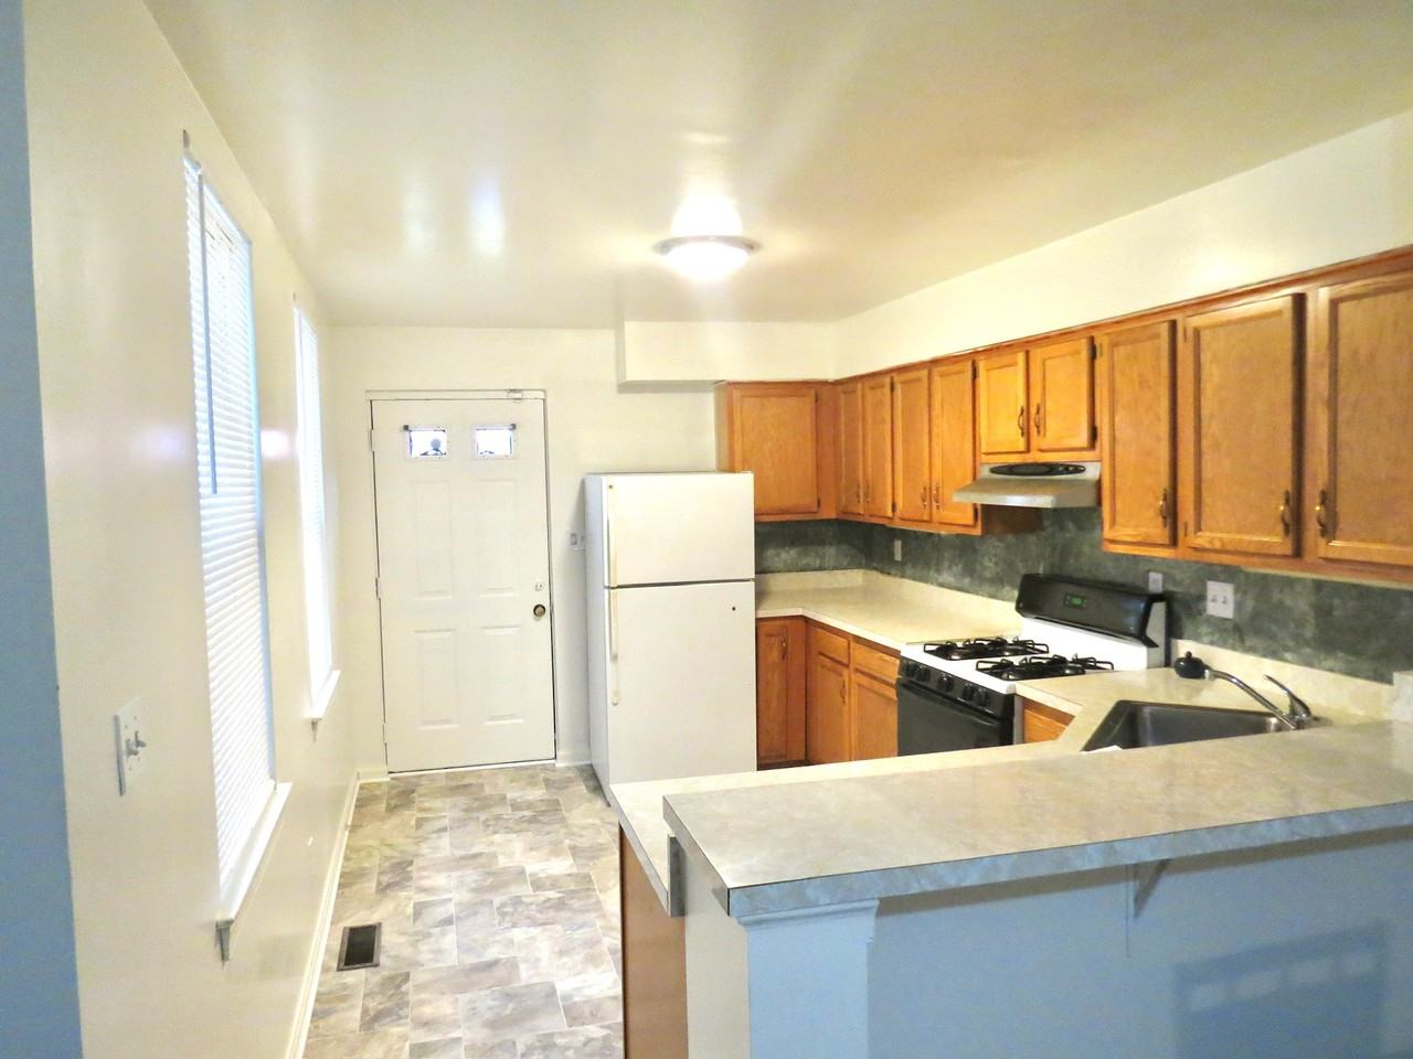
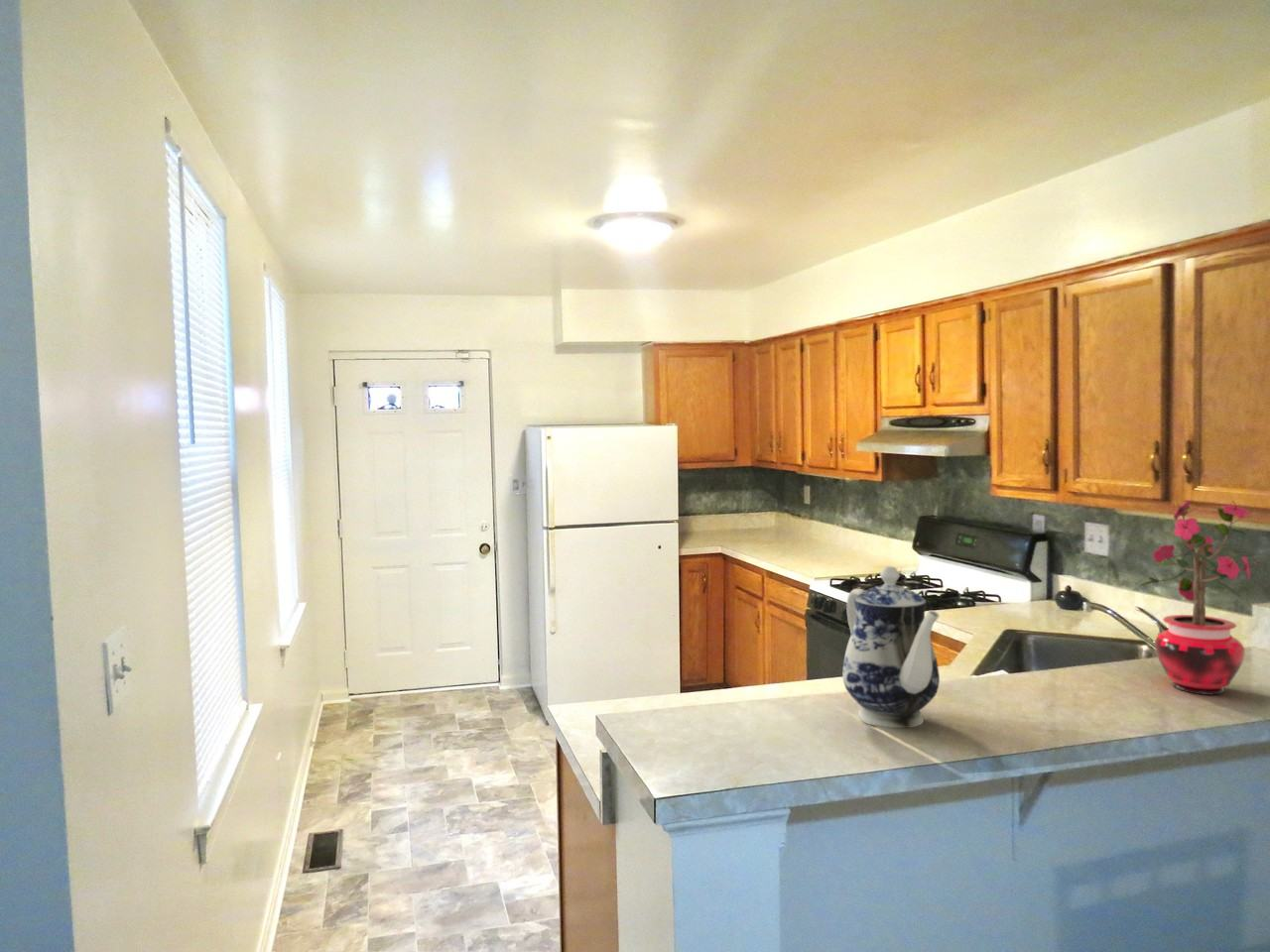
+ potted plant [1138,499,1260,696]
+ teapot [841,565,941,729]
